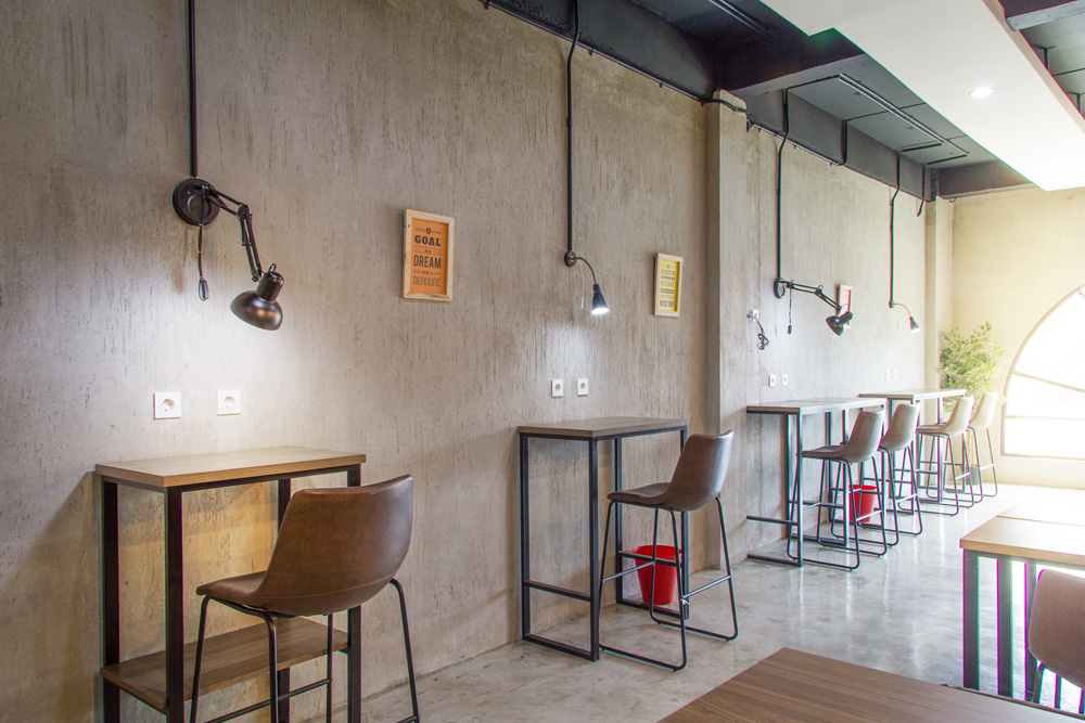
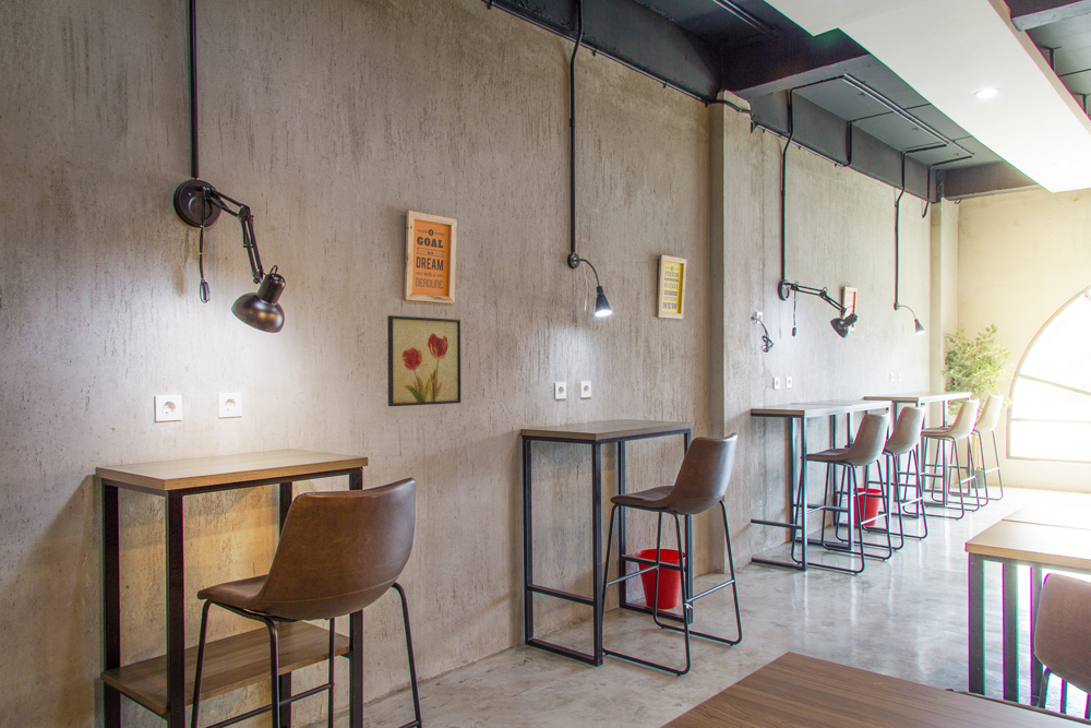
+ wall art [386,314,463,407]
